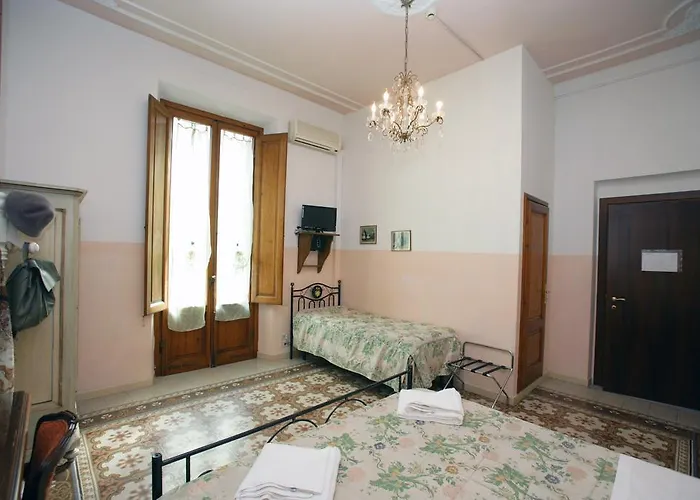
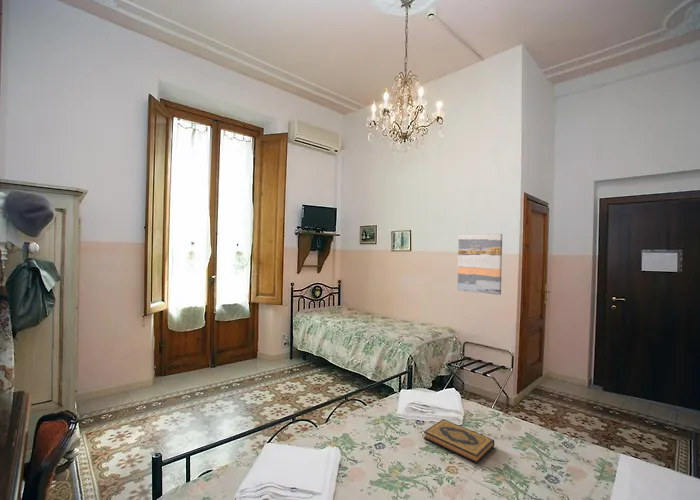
+ wall art [456,233,503,296]
+ hardback book [423,418,495,464]
